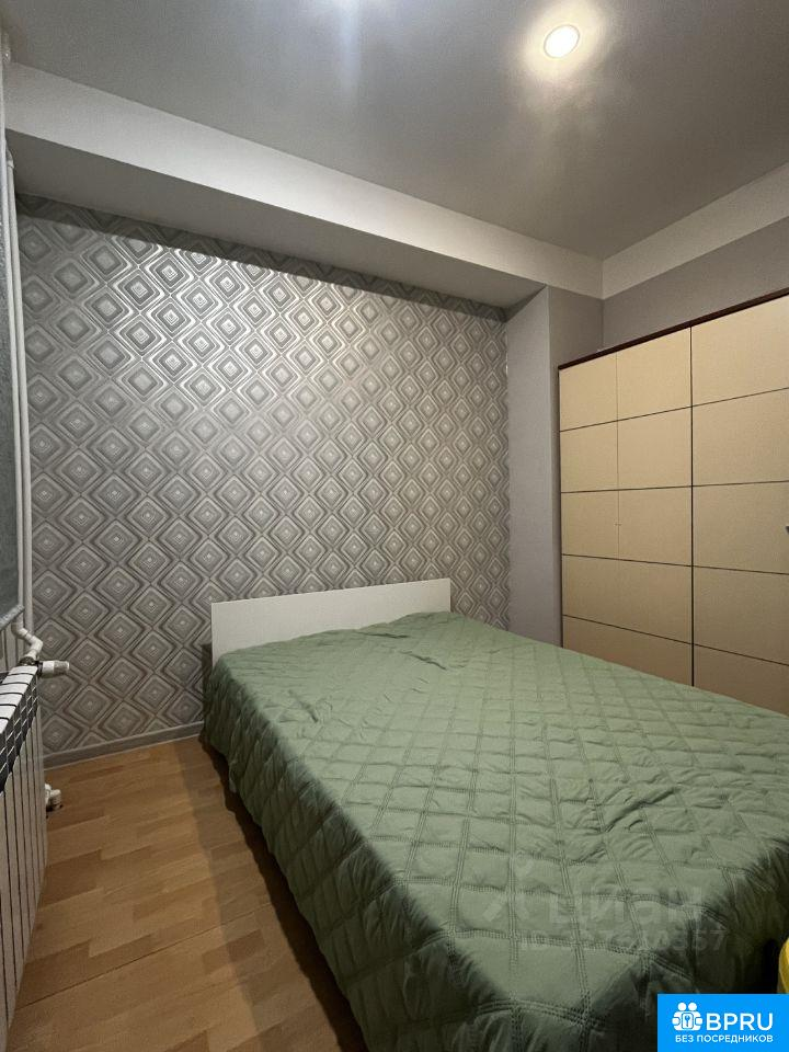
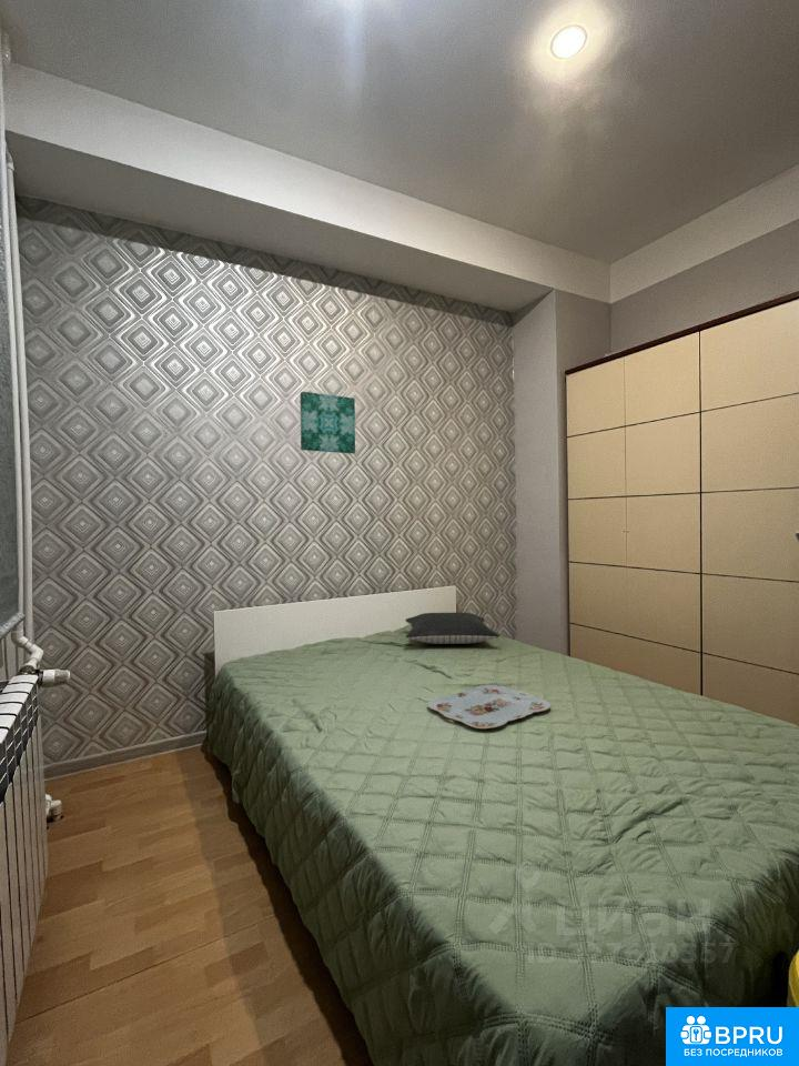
+ pillow [405,612,502,645]
+ serving tray [426,684,552,730]
+ wall art [300,391,356,455]
